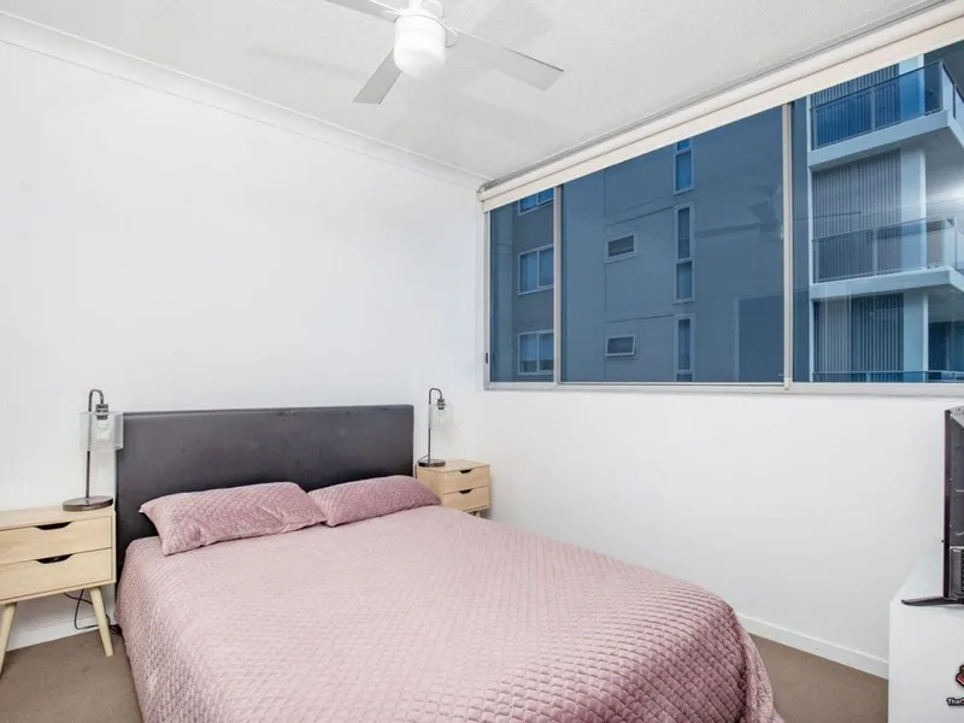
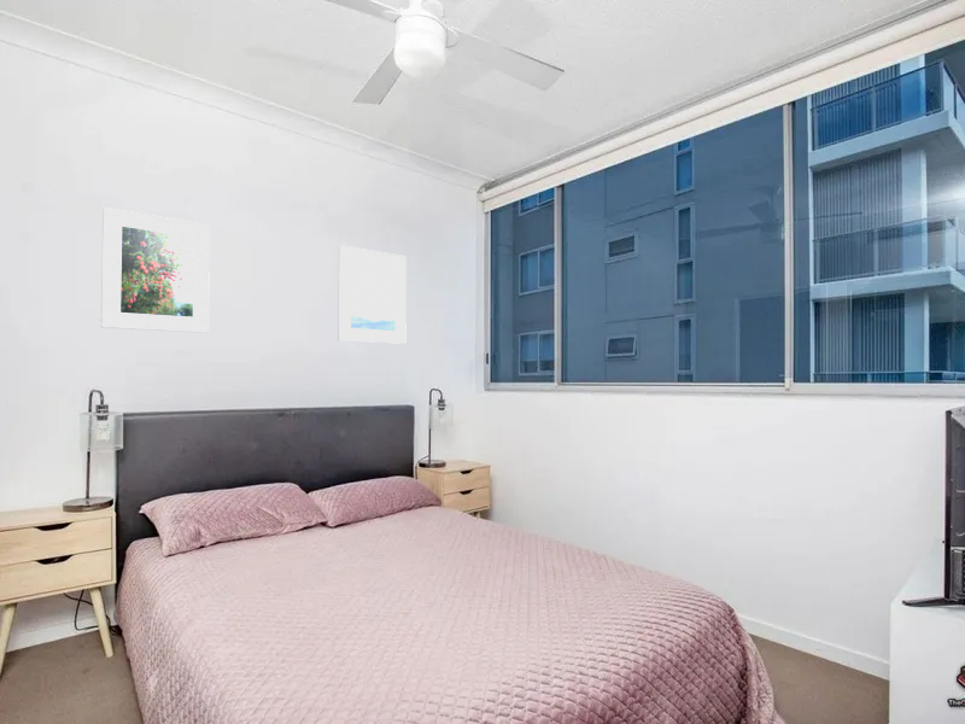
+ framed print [100,206,211,333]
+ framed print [337,244,408,345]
